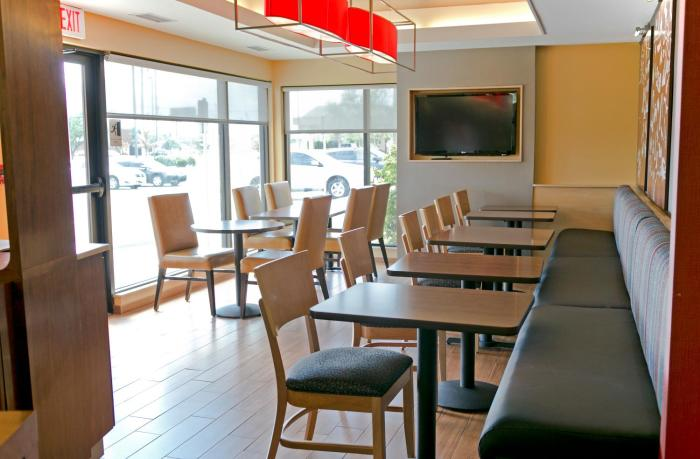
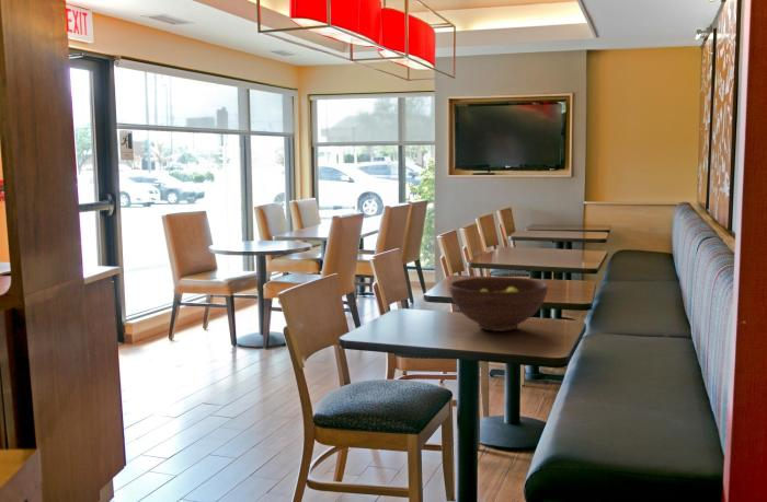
+ fruit bowl [448,276,549,332]
